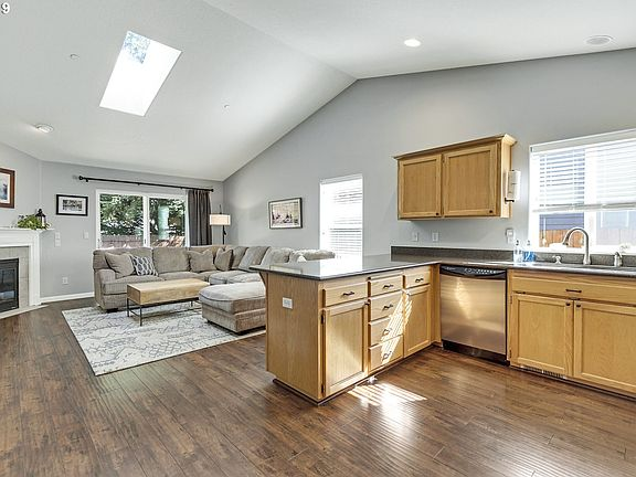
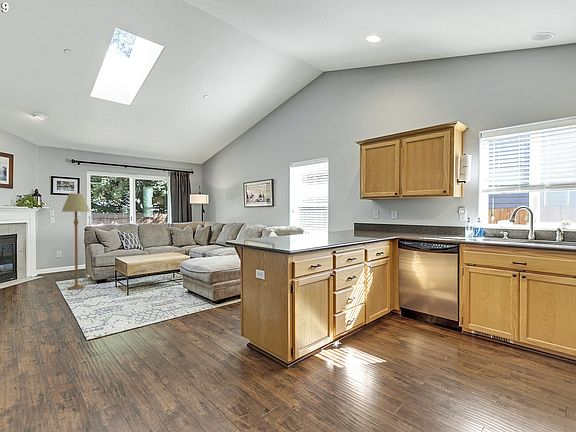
+ floor lamp [61,192,90,290]
